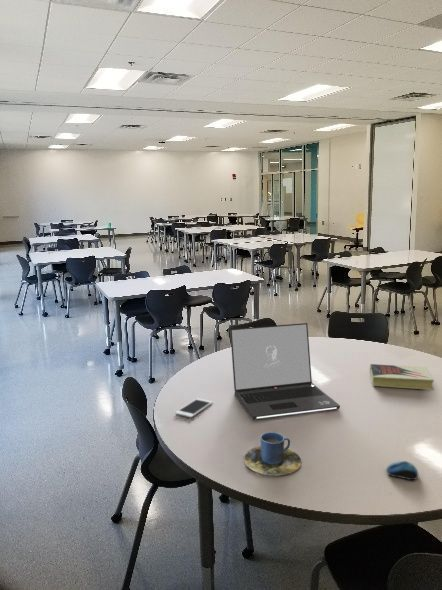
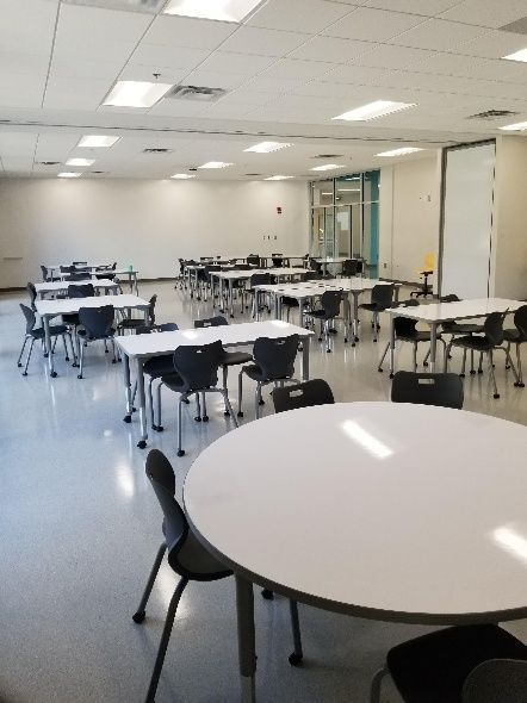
- book [369,363,435,391]
- cup [243,431,302,477]
- laptop [229,322,341,421]
- cell phone [174,397,214,418]
- computer mouse [386,460,419,481]
